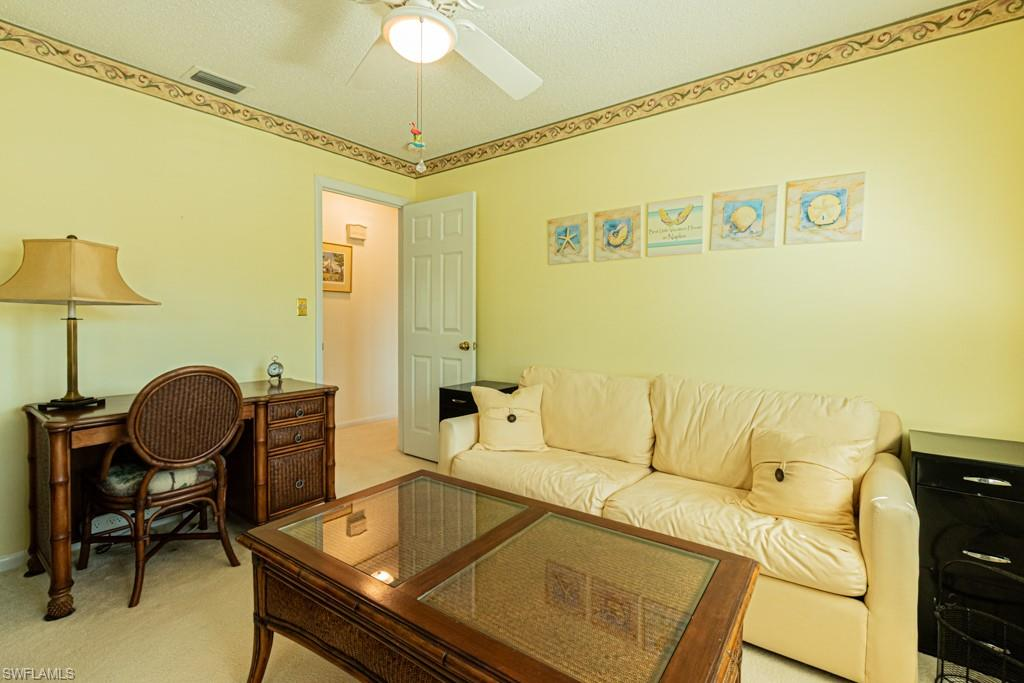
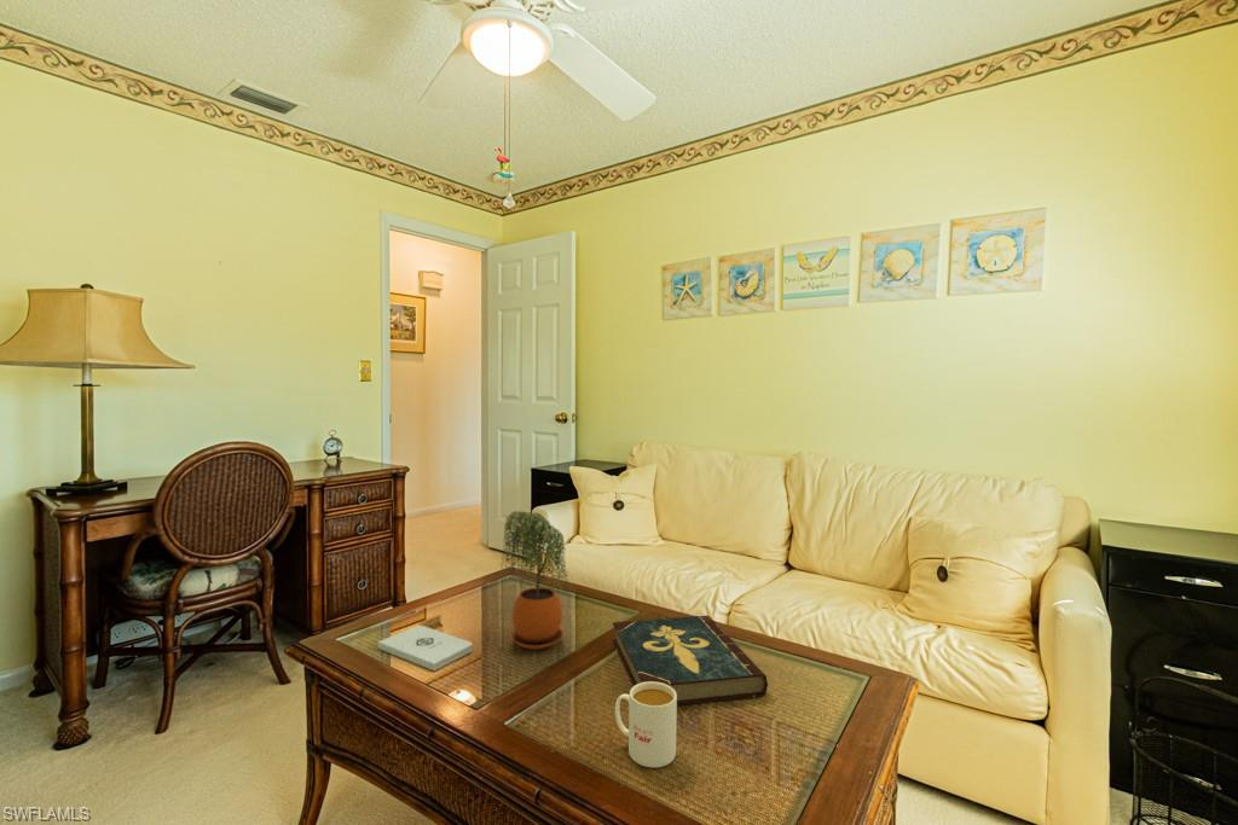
+ book [612,615,769,707]
+ potted plant [499,510,569,651]
+ mug [614,681,678,768]
+ notepad [377,624,474,672]
